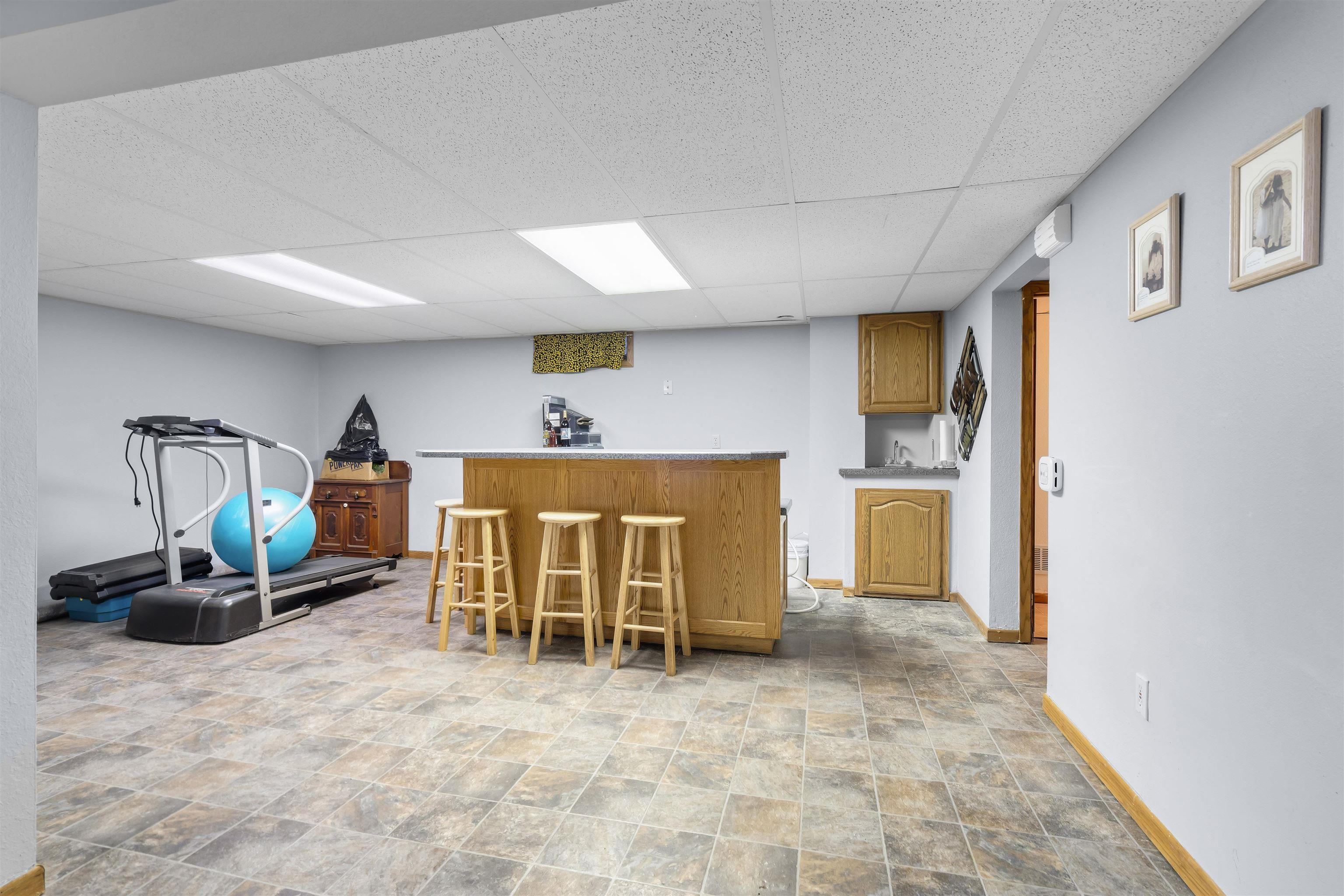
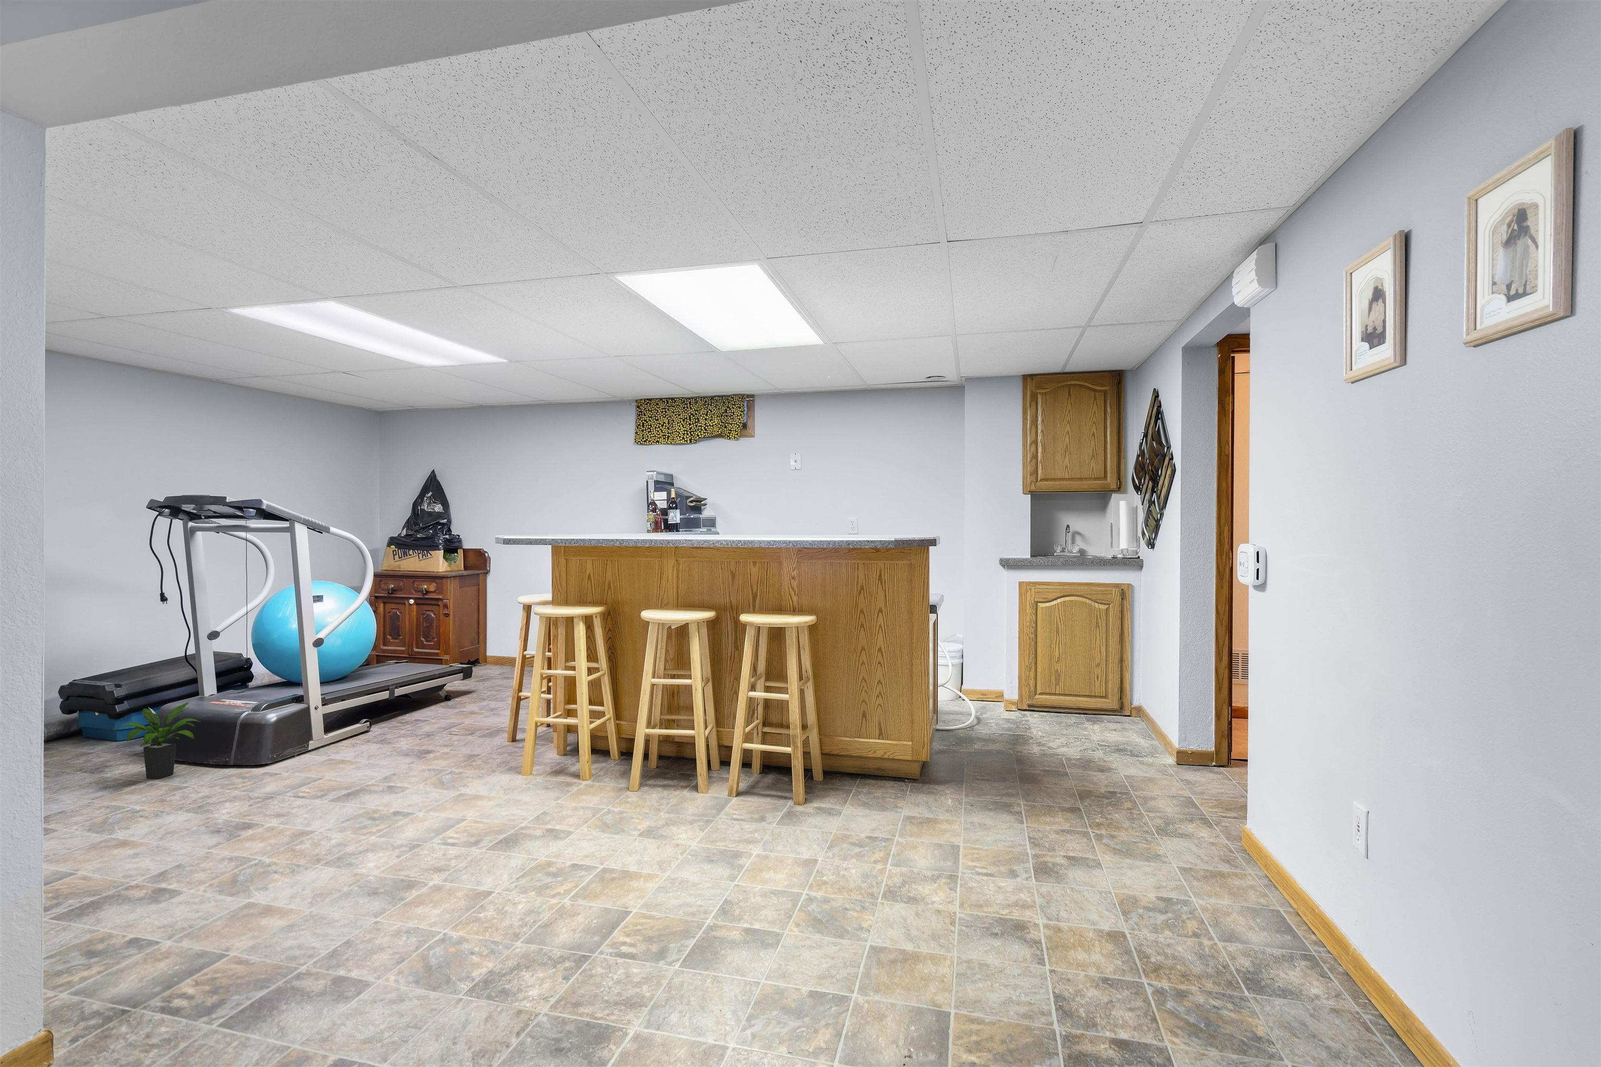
+ potted plant [113,701,201,780]
